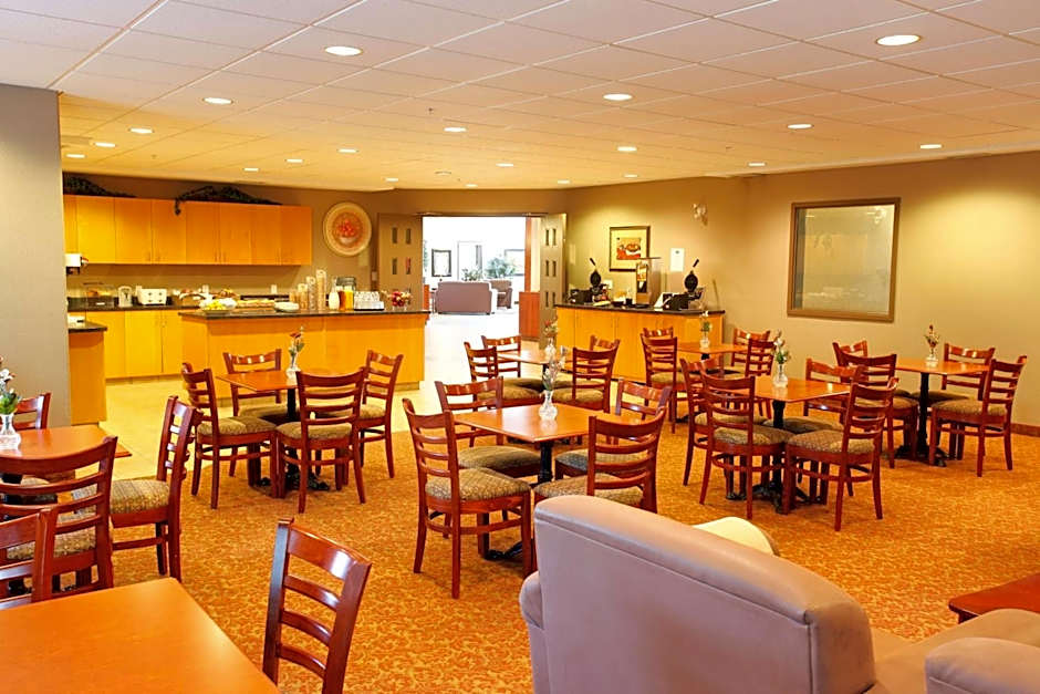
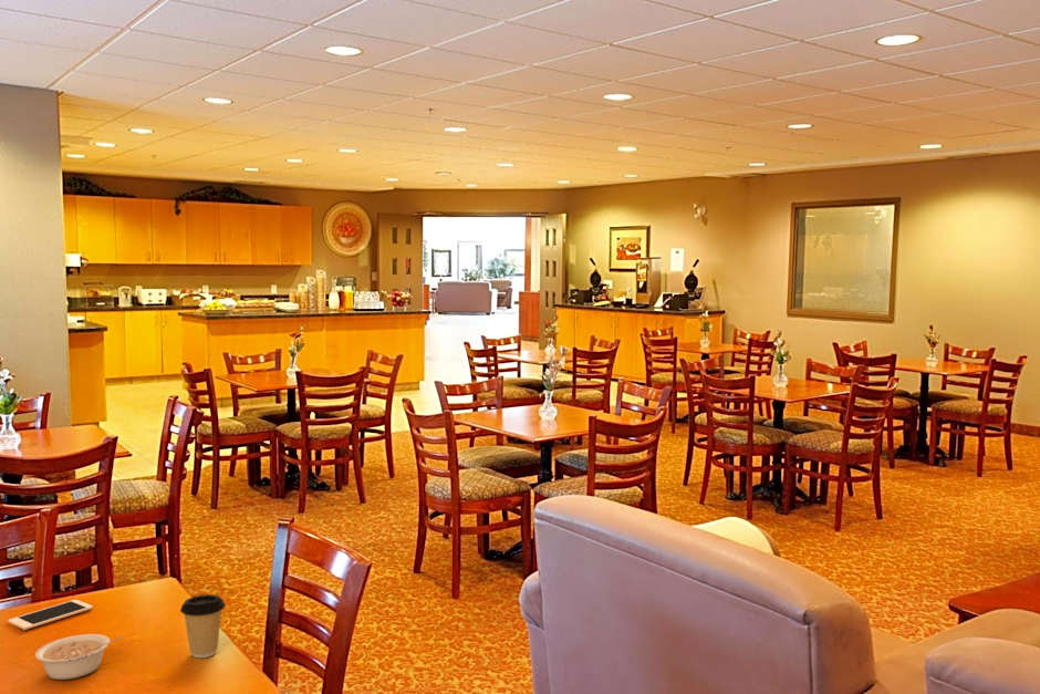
+ legume [34,633,125,681]
+ coffee cup [179,593,227,659]
+ cell phone [7,599,94,631]
